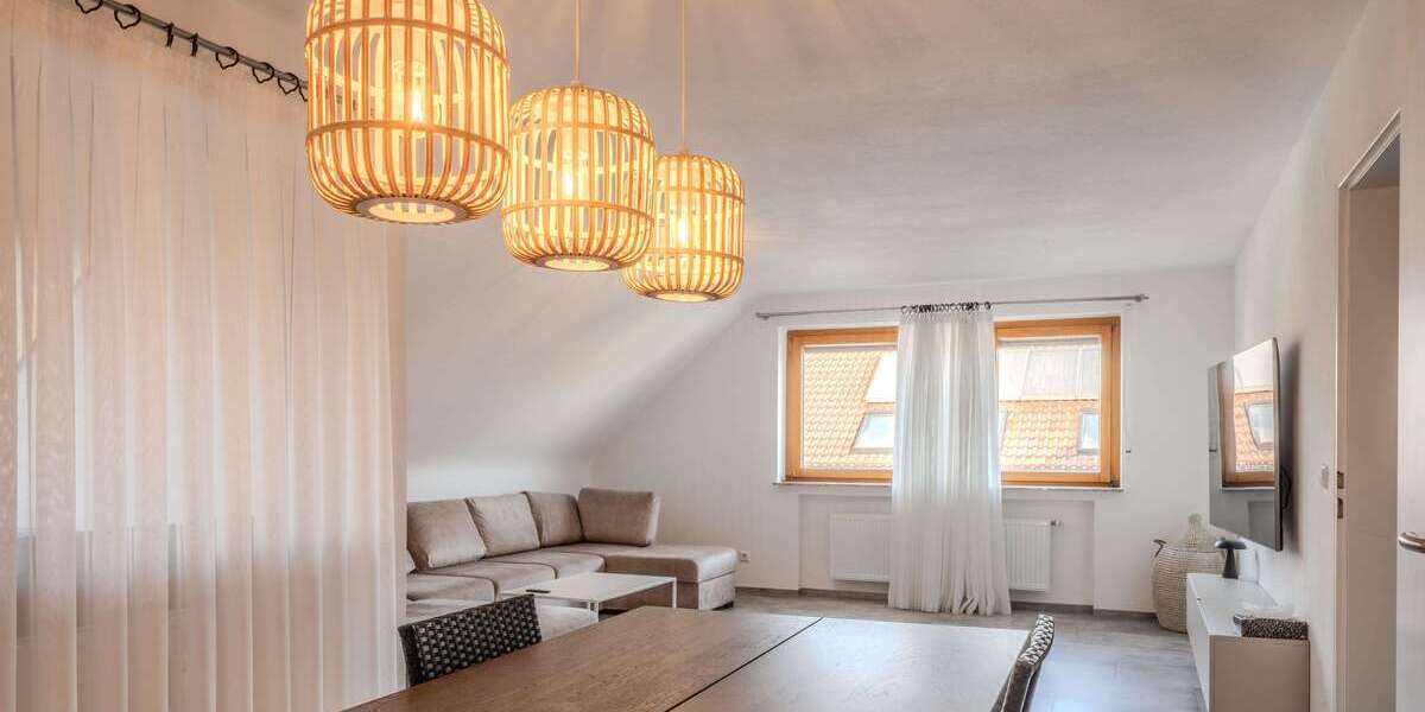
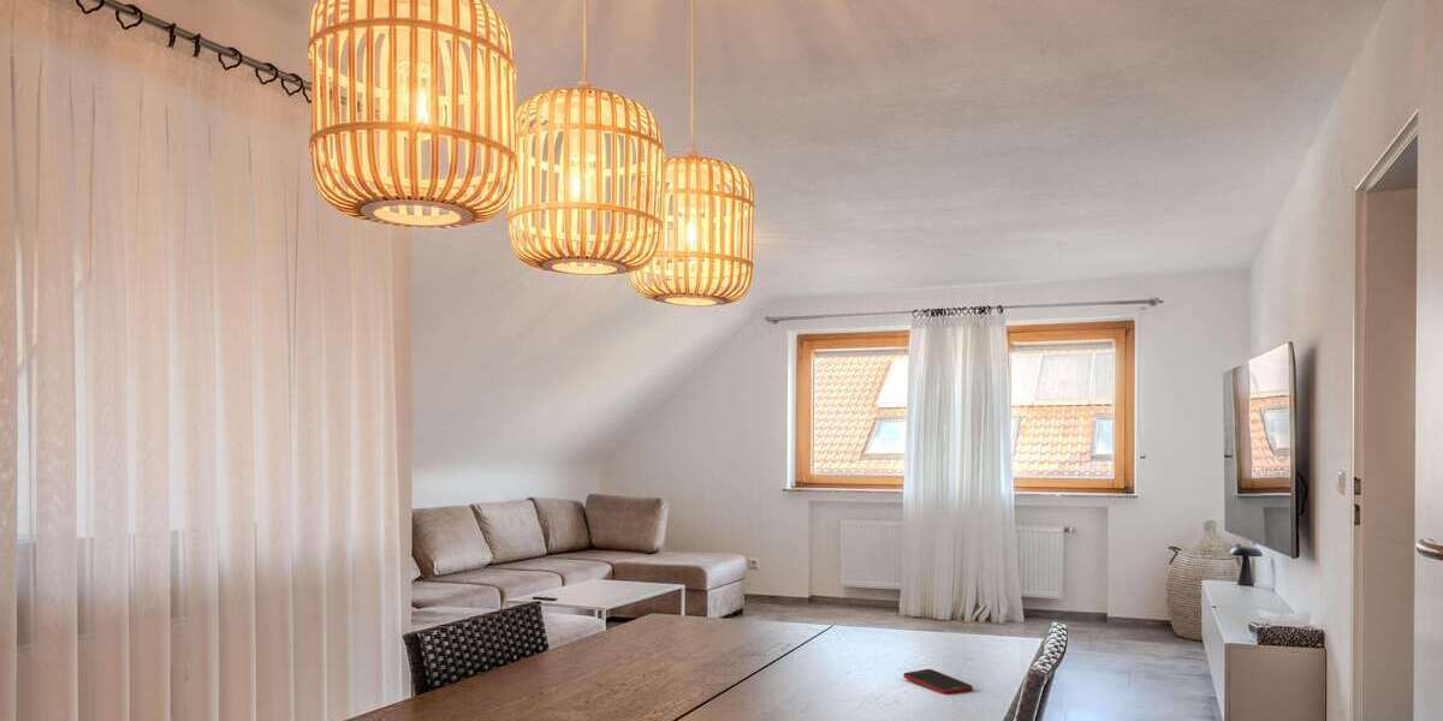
+ cell phone [902,668,974,696]
